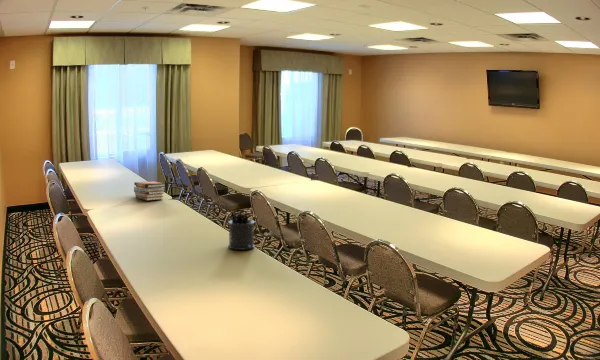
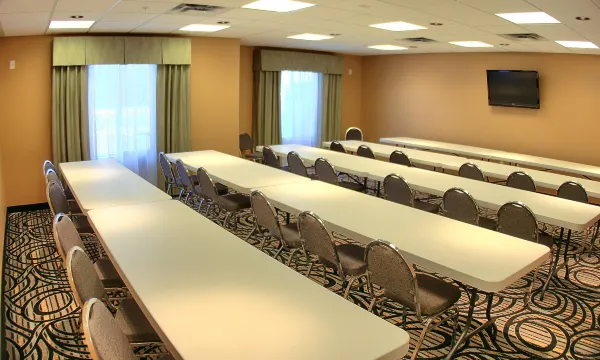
- pen holder [227,210,256,251]
- book stack [133,180,166,201]
